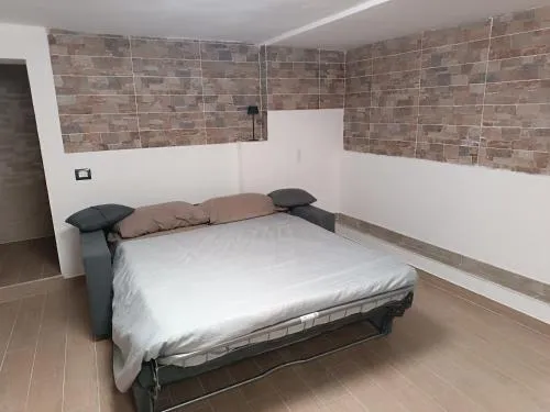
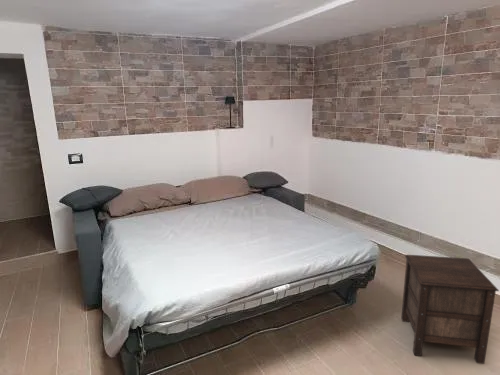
+ nightstand [400,254,500,365]
